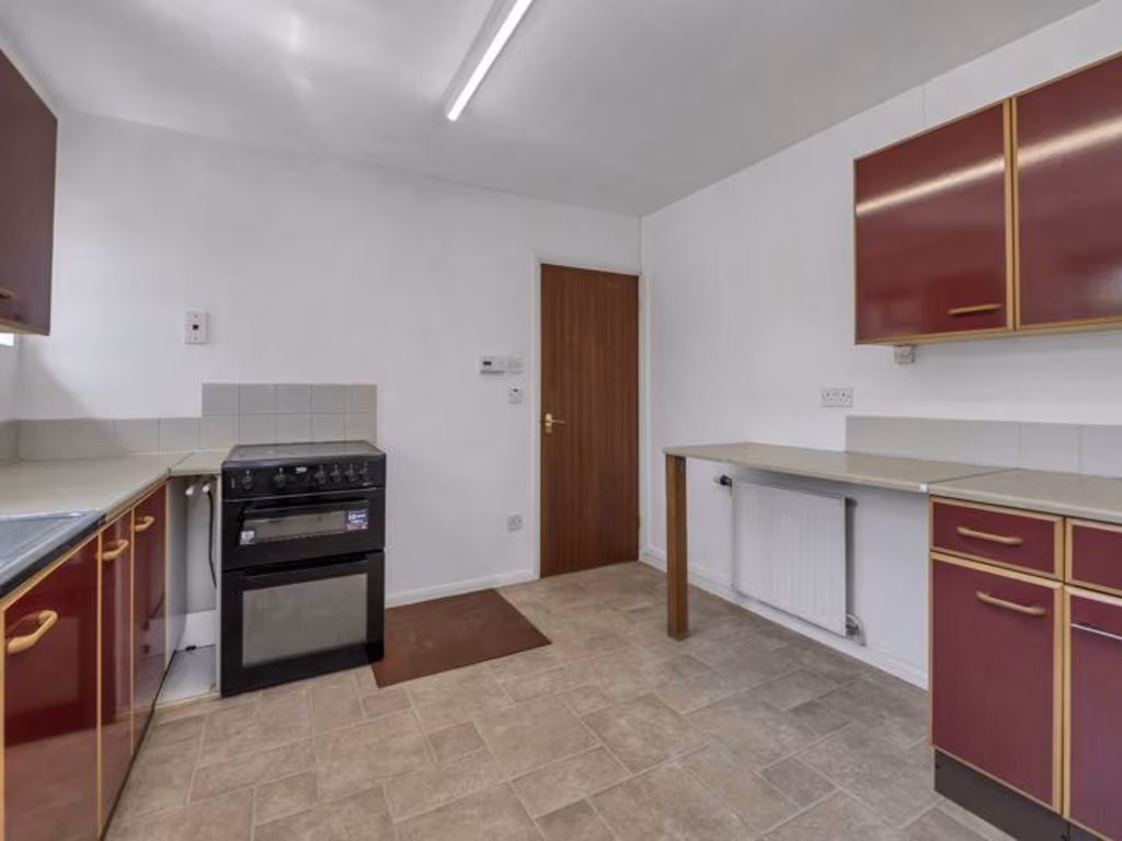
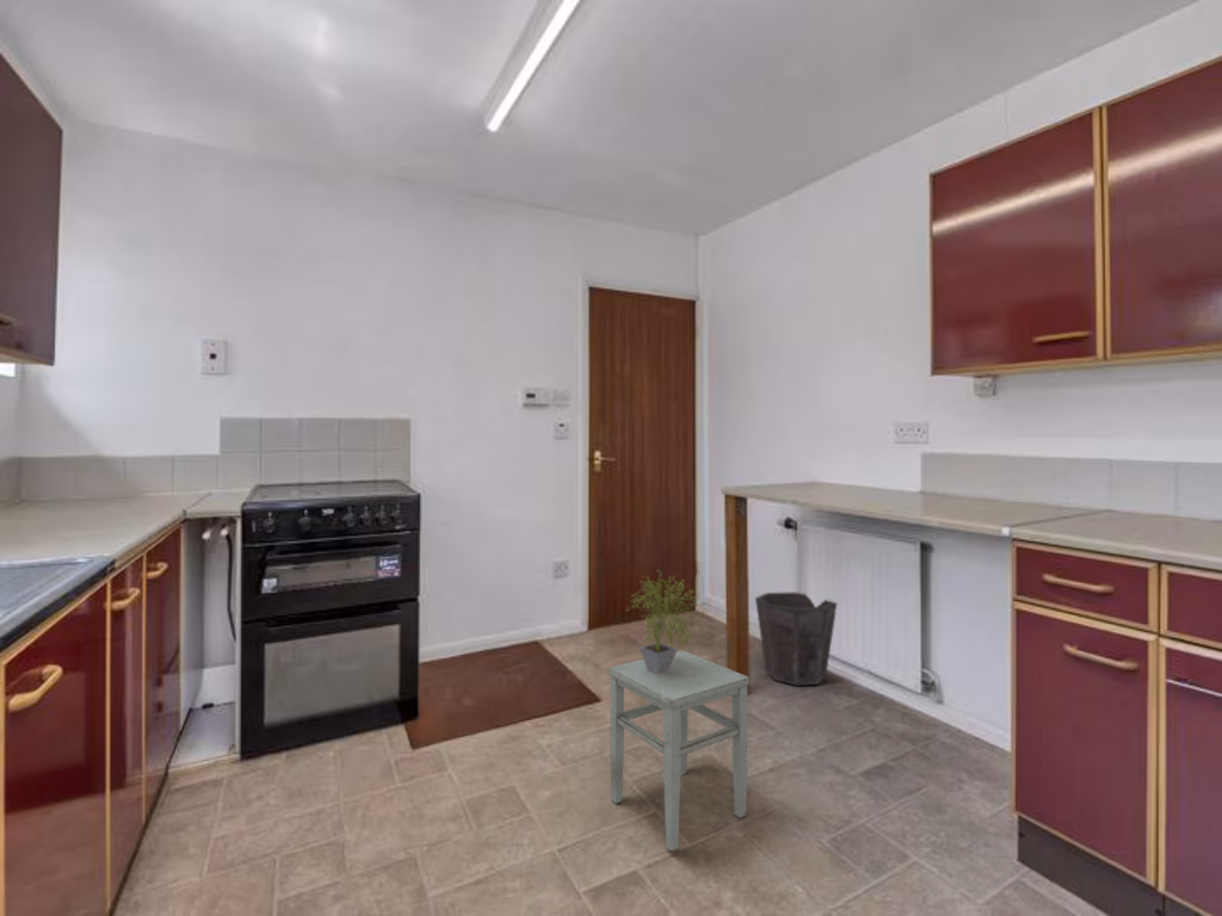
+ potted plant [624,569,709,675]
+ waste bin [754,590,838,687]
+ stool [607,649,751,853]
